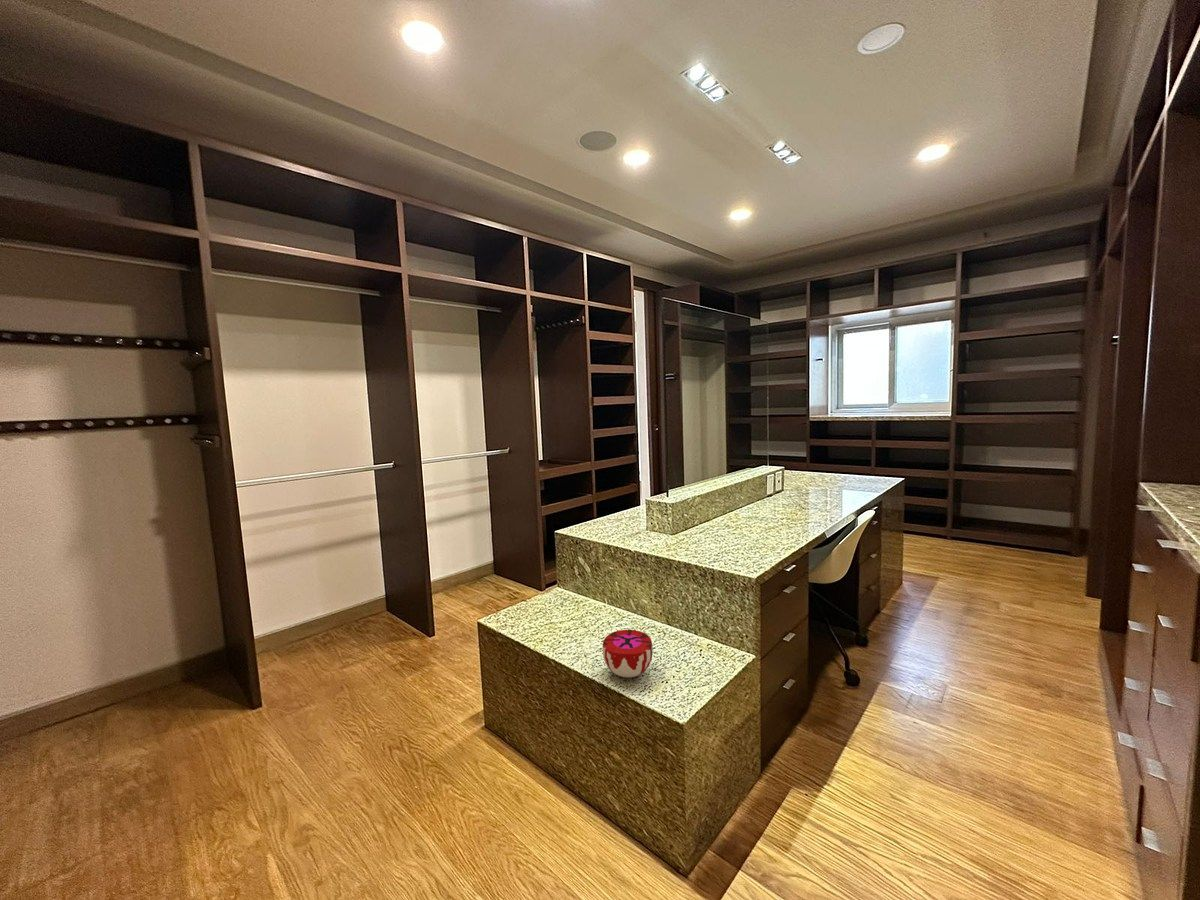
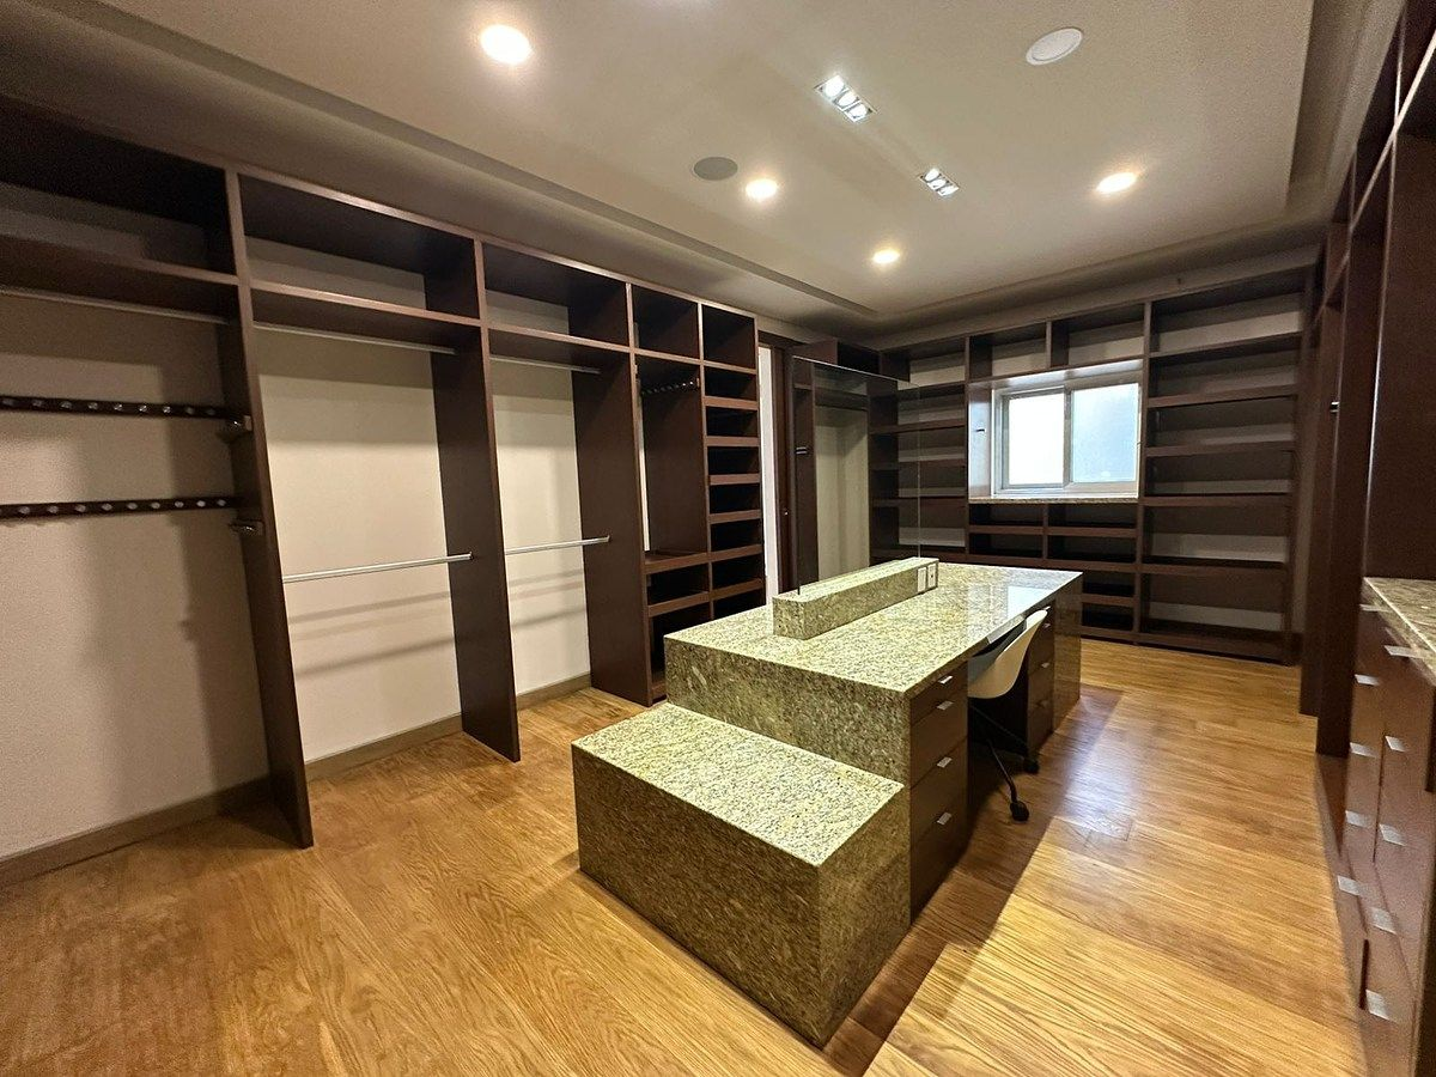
- decorative bowl [602,629,654,678]
